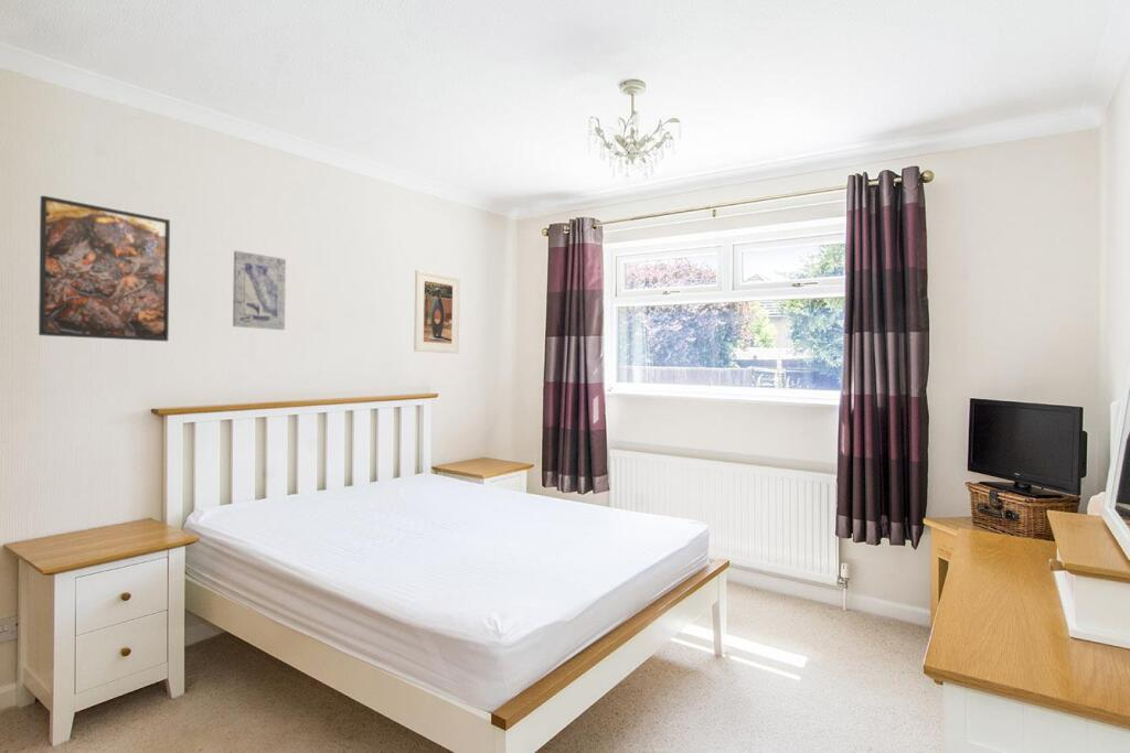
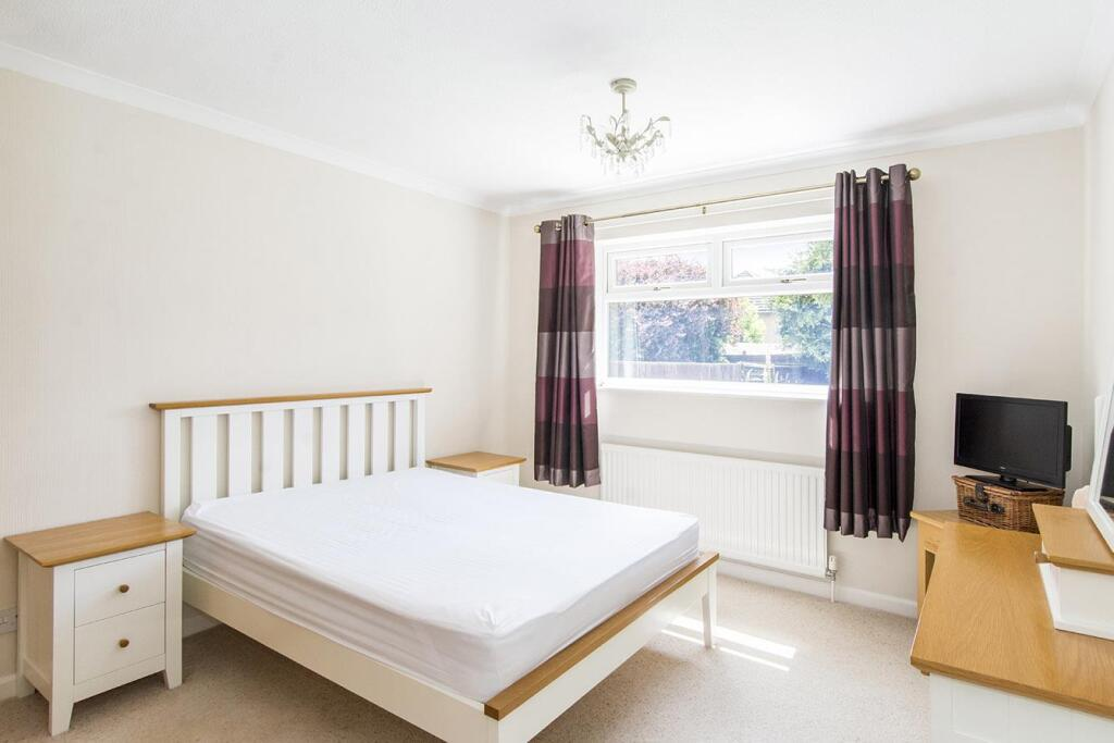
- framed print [413,269,461,354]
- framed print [38,194,171,343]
- wall art [232,249,287,331]
